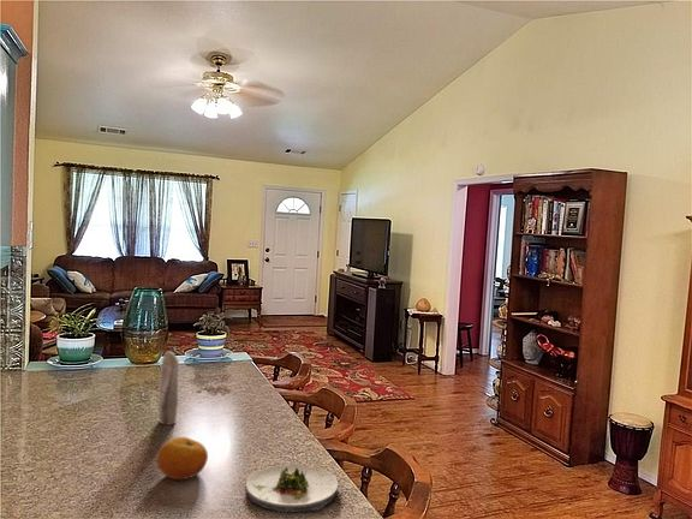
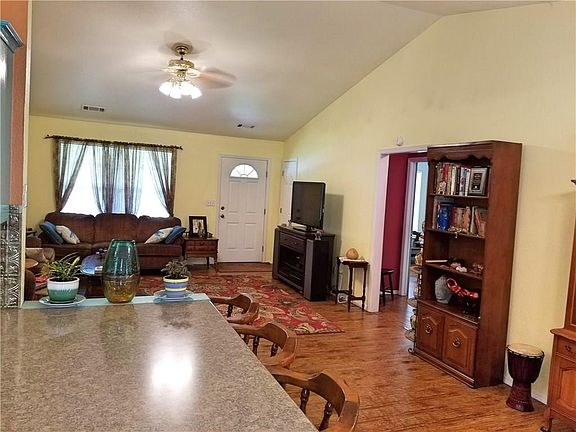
- salad plate [244,463,340,513]
- candle [157,351,180,426]
- fruit [156,436,209,481]
